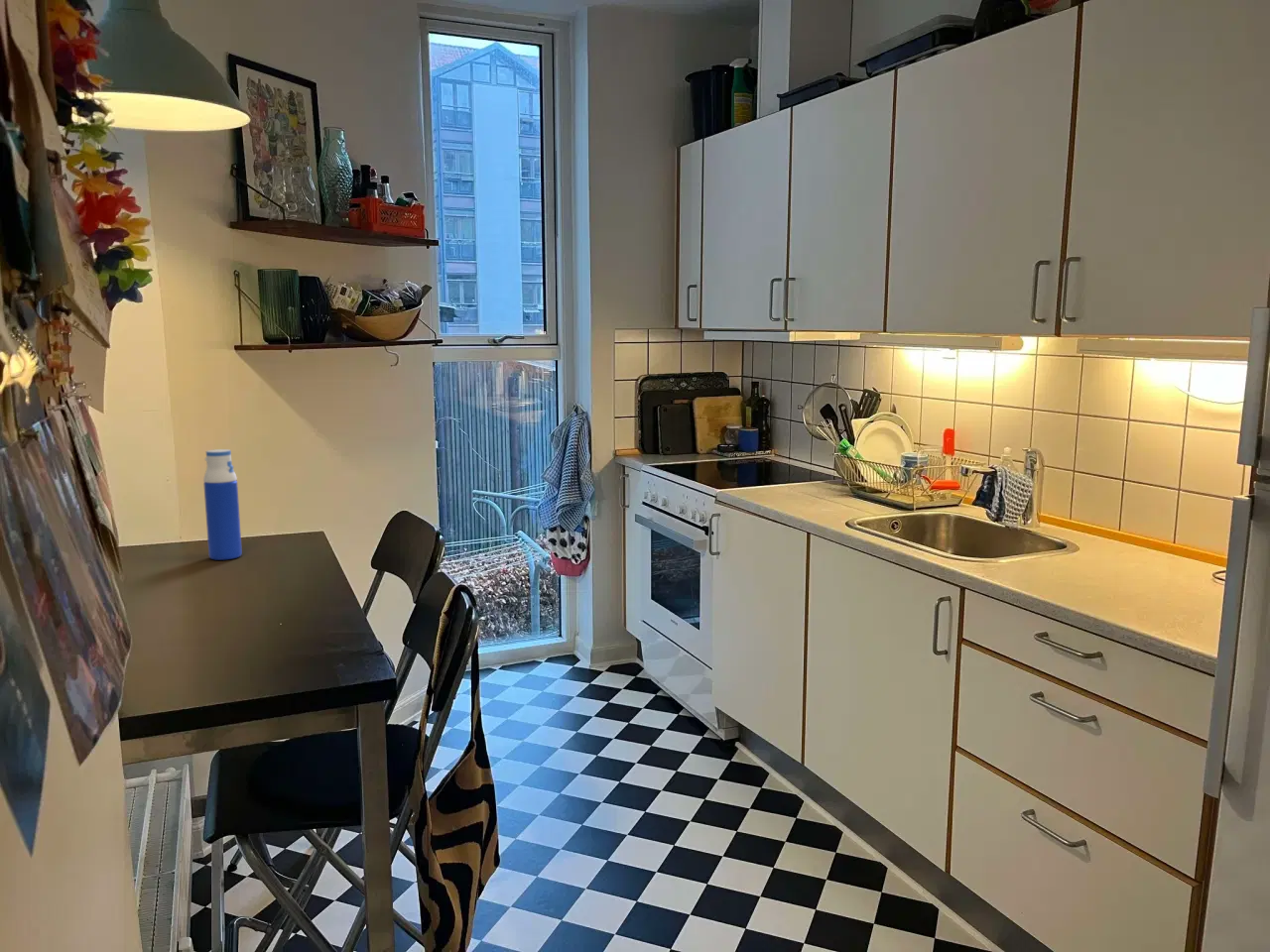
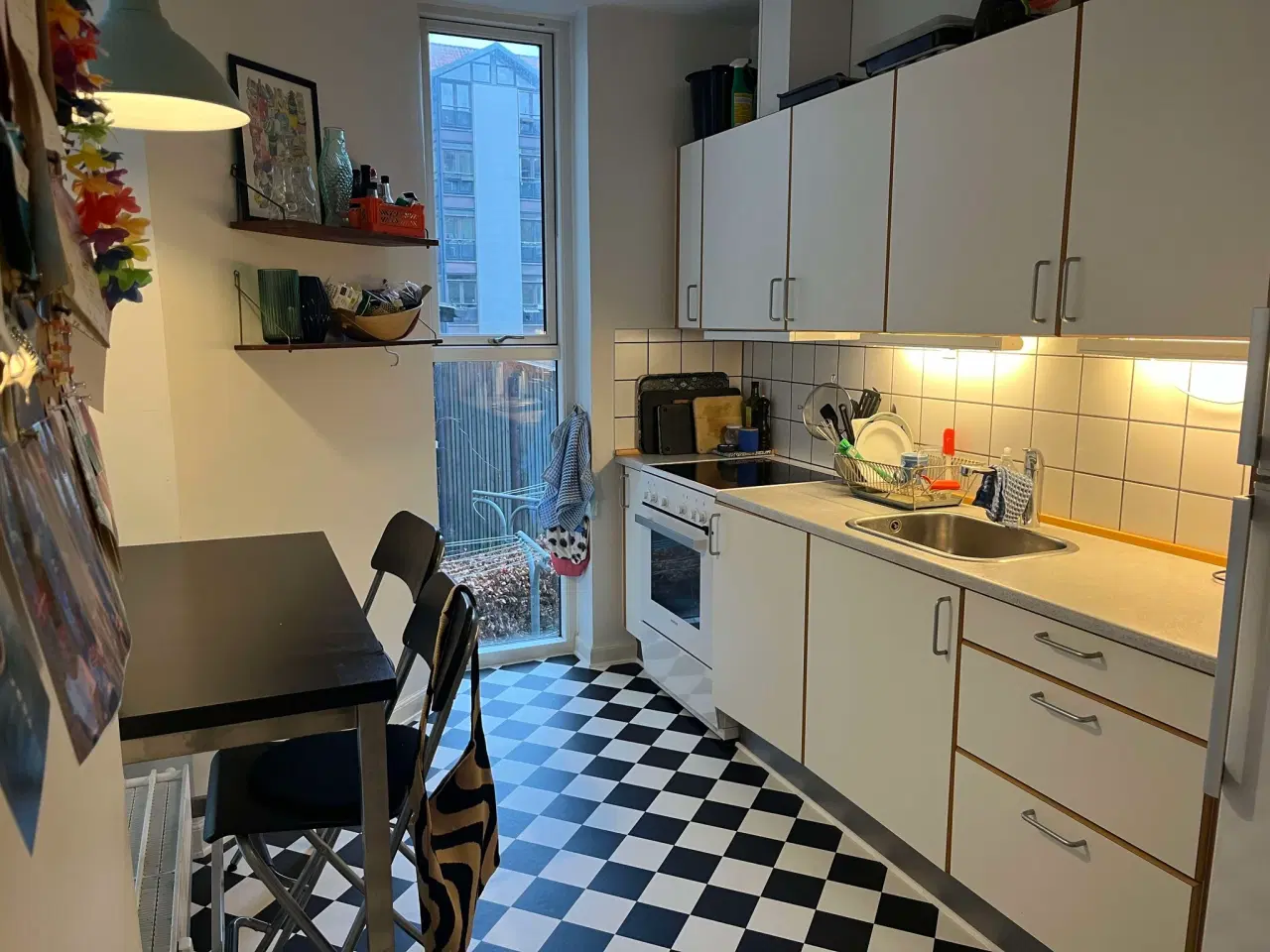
- water bottle [202,448,243,561]
